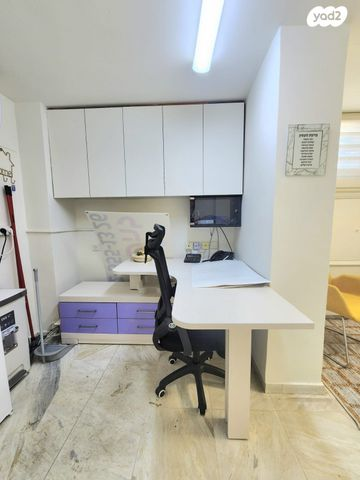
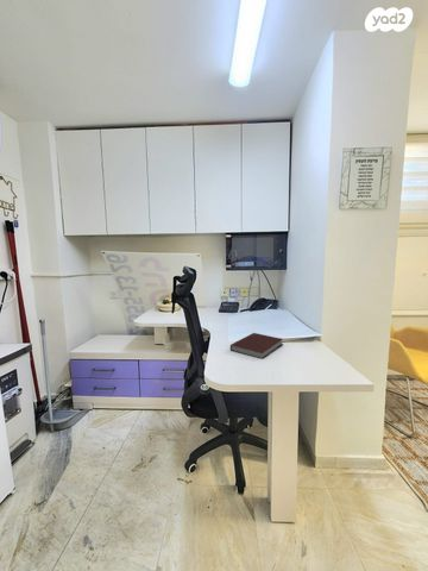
+ notebook [229,332,284,360]
